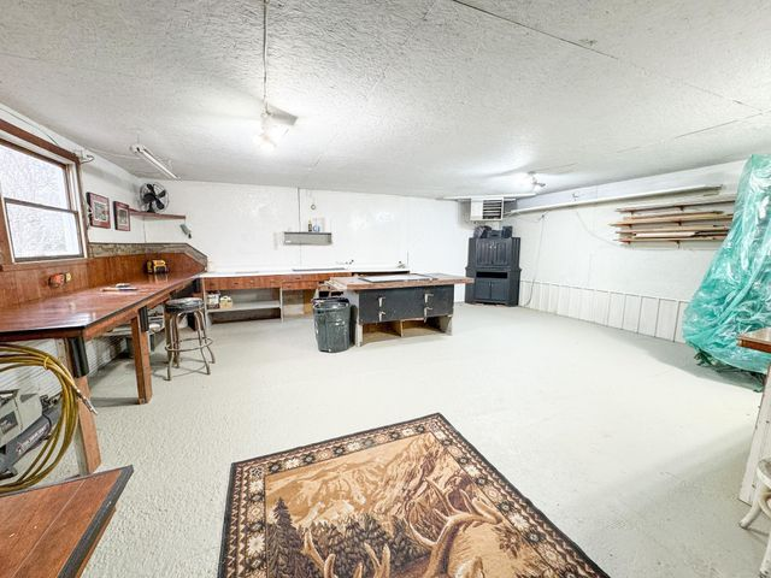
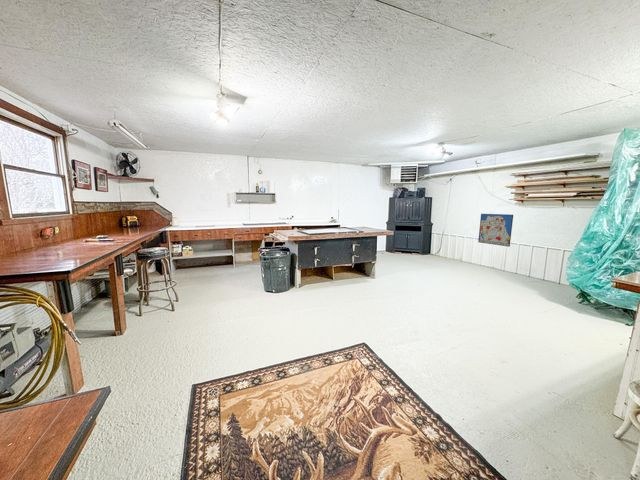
+ wall art [477,213,514,248]
